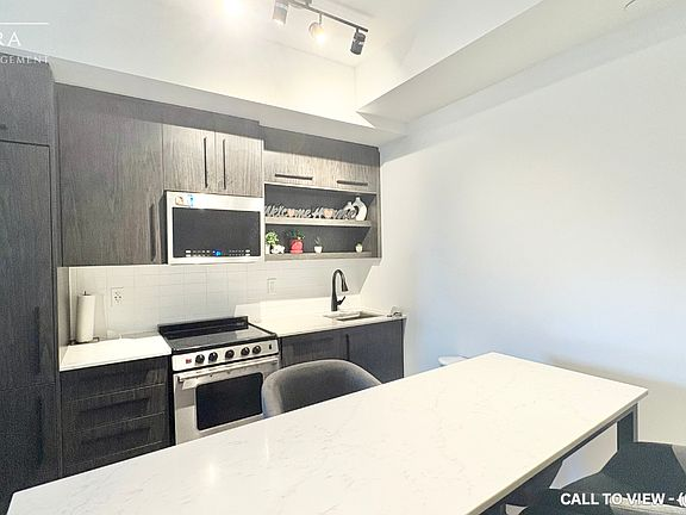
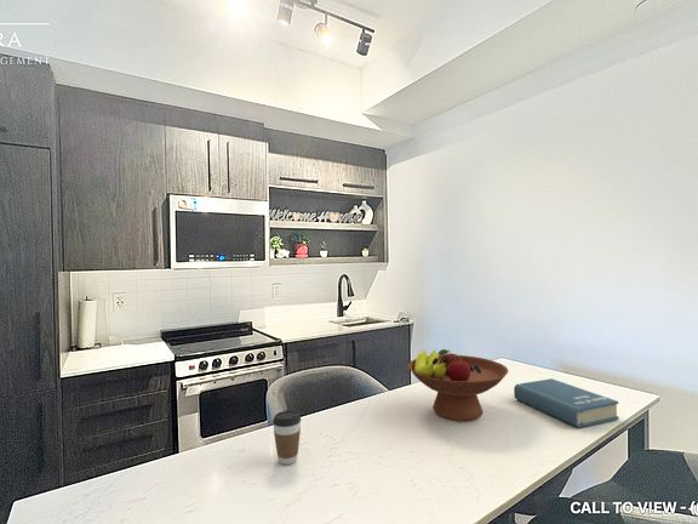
+ coffee cup [271,410,302,466]
+ fruit bowl [407,348,509,422]
+ book [513,377,619,429]
